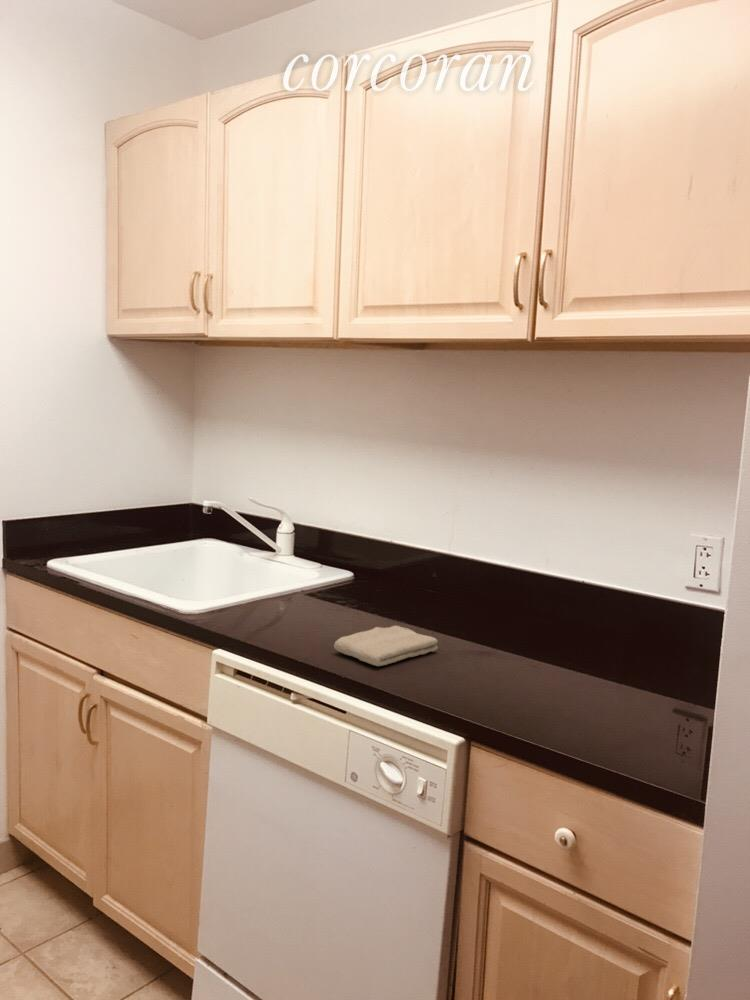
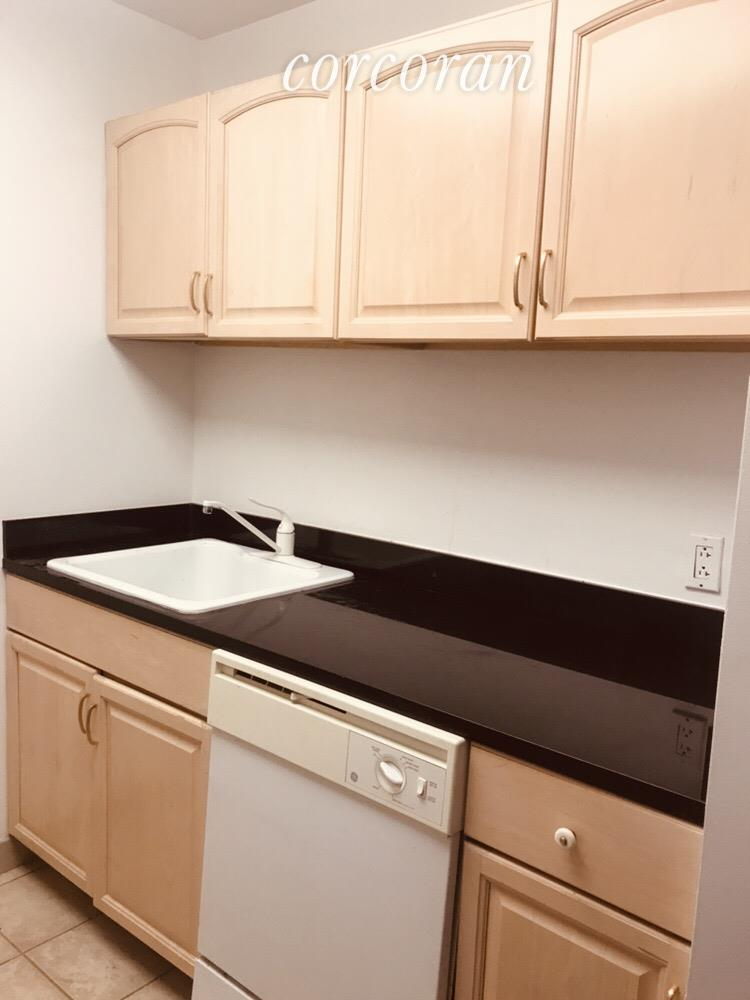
- washcloth [333,625,439,667]
